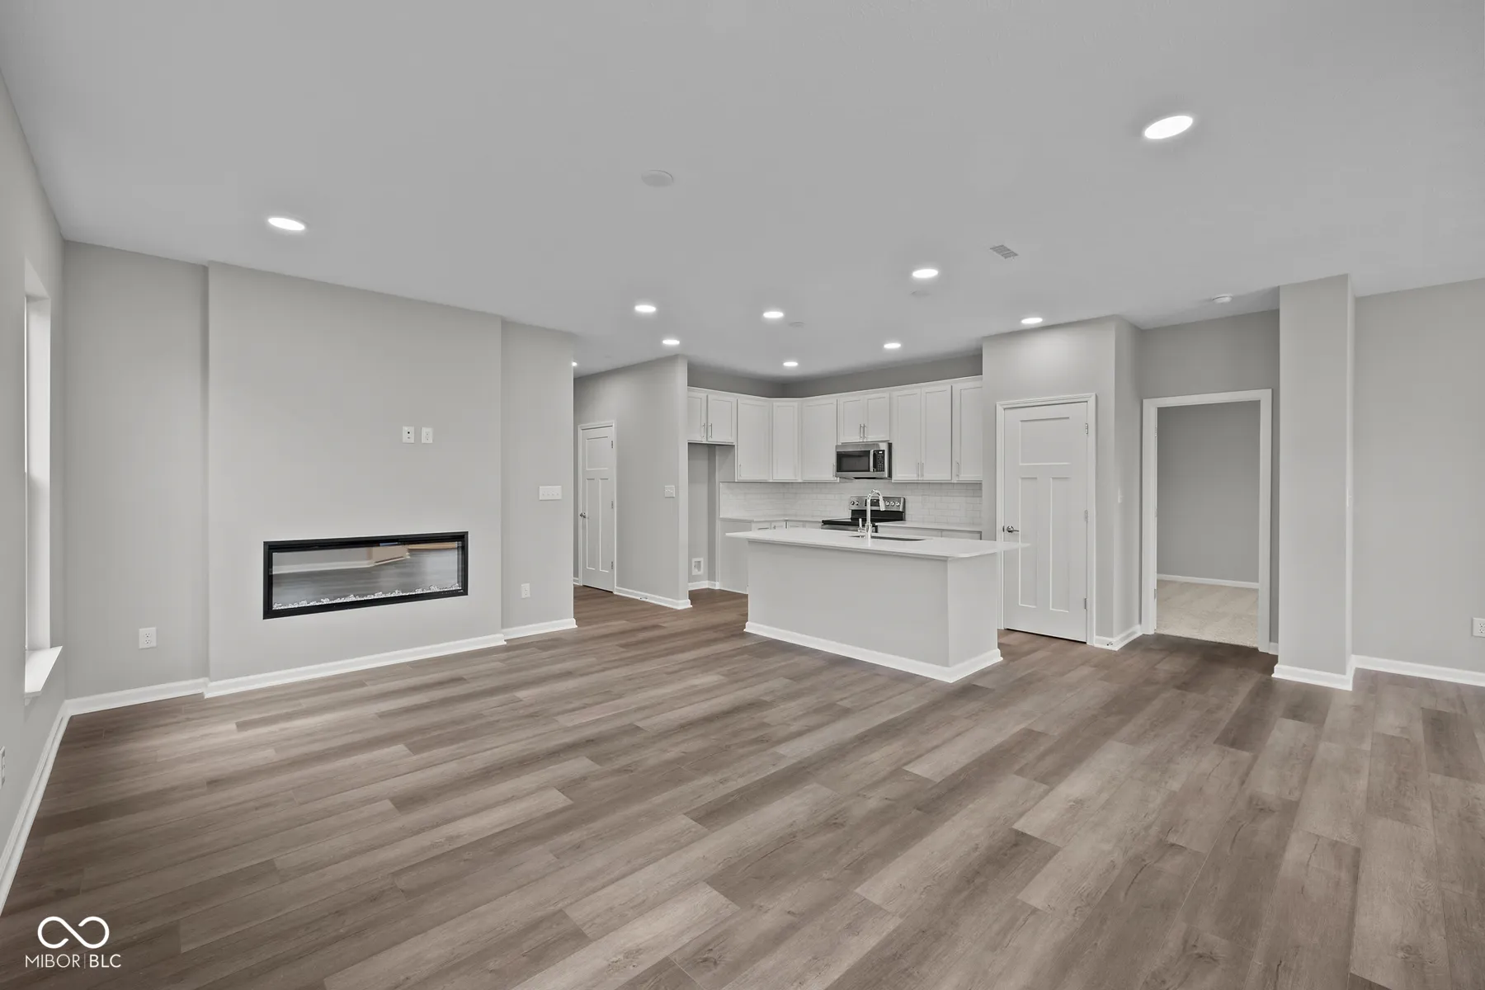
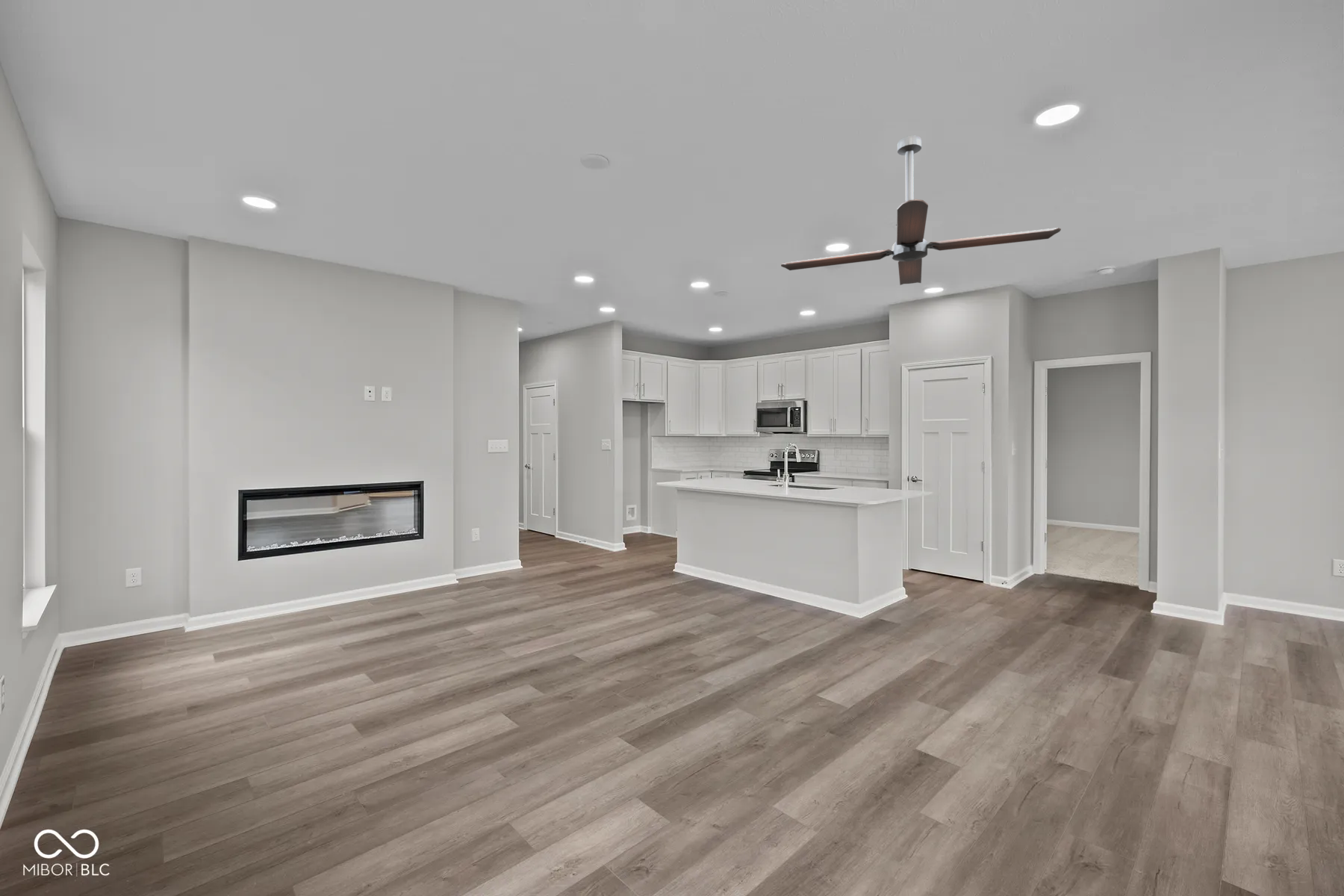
+ ceiling fan [780,134,1062,286]
